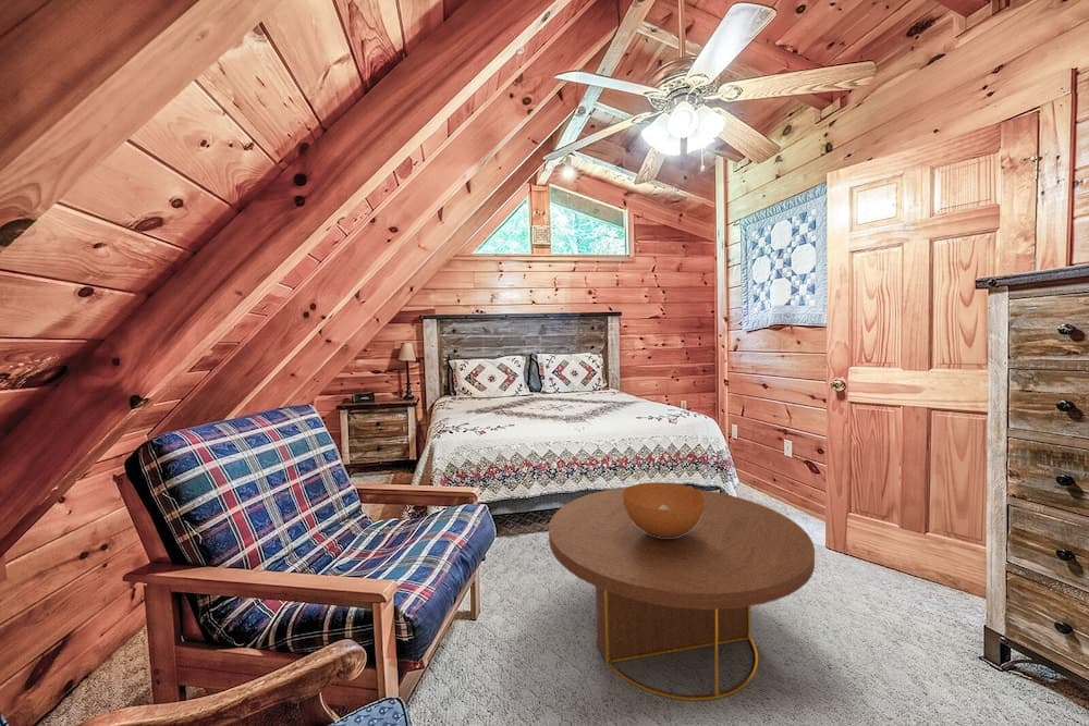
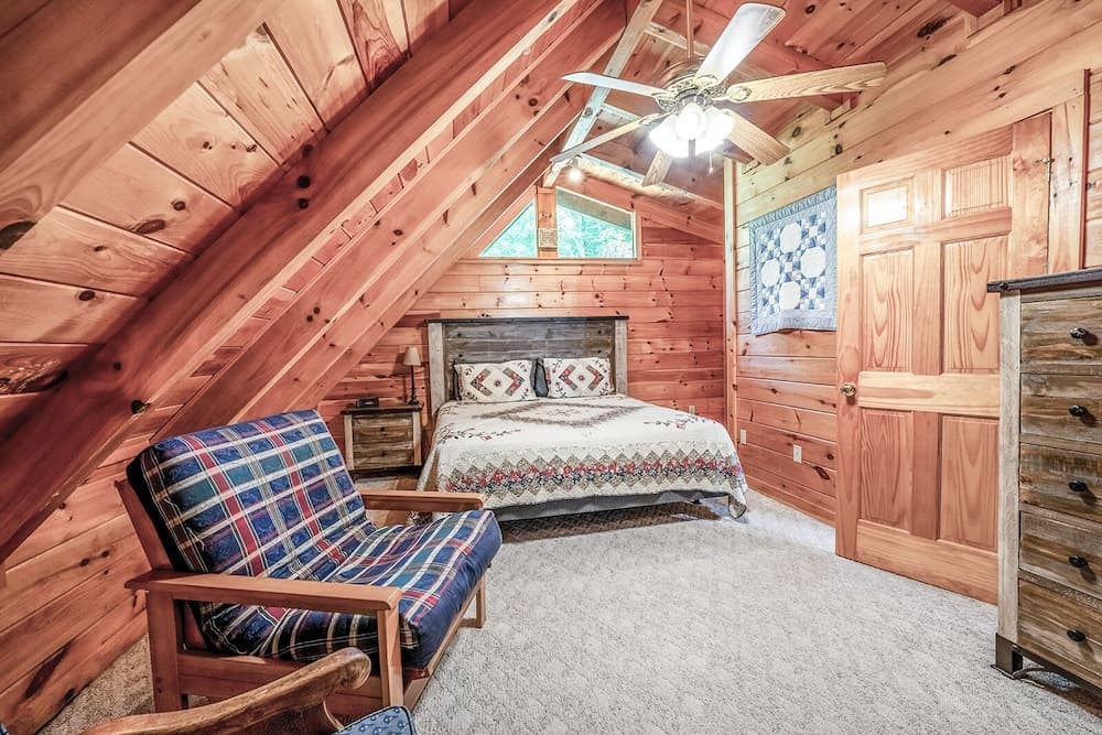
- decorative bowl [622,481,706,538]
- coffee table [548,487,816,702]
